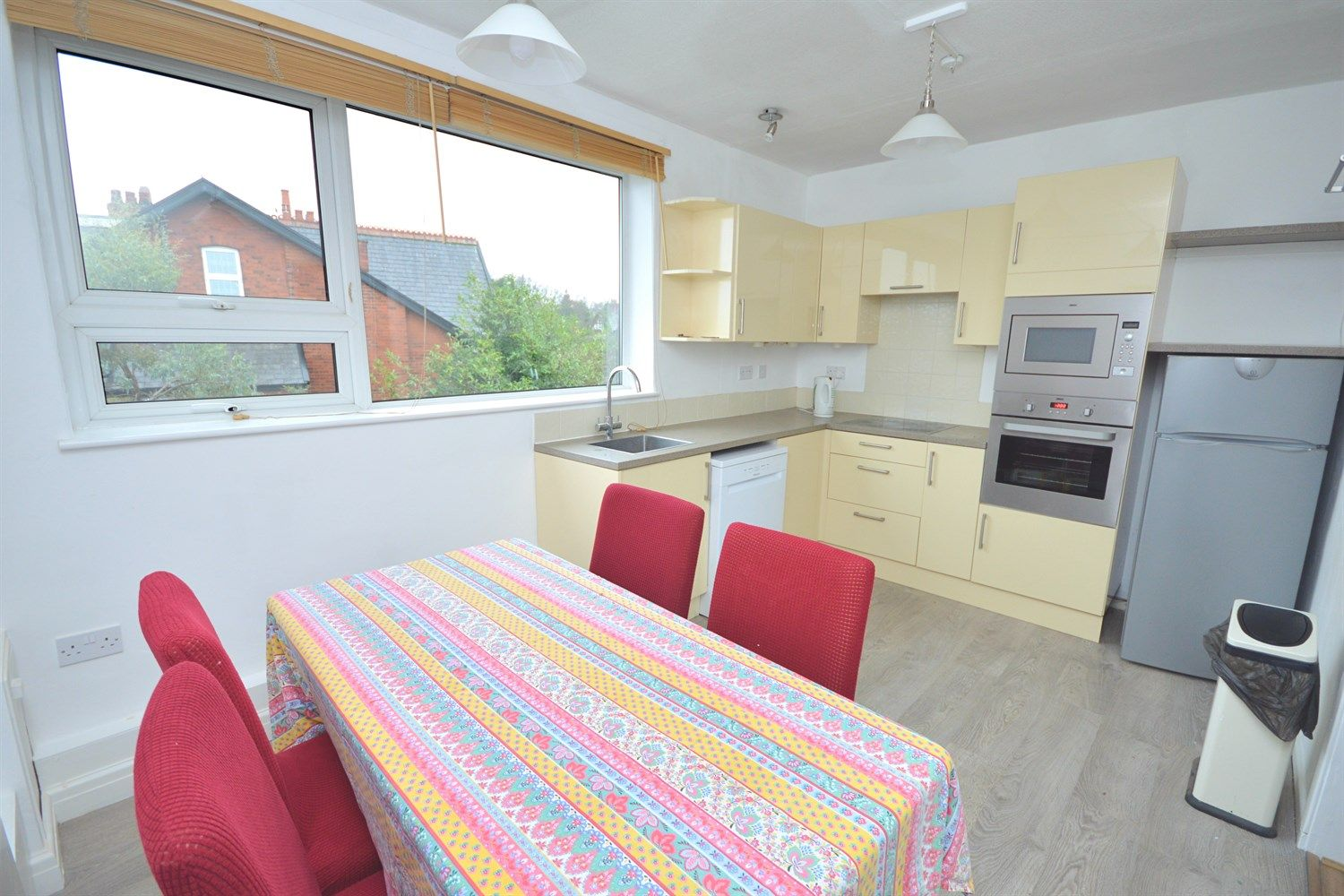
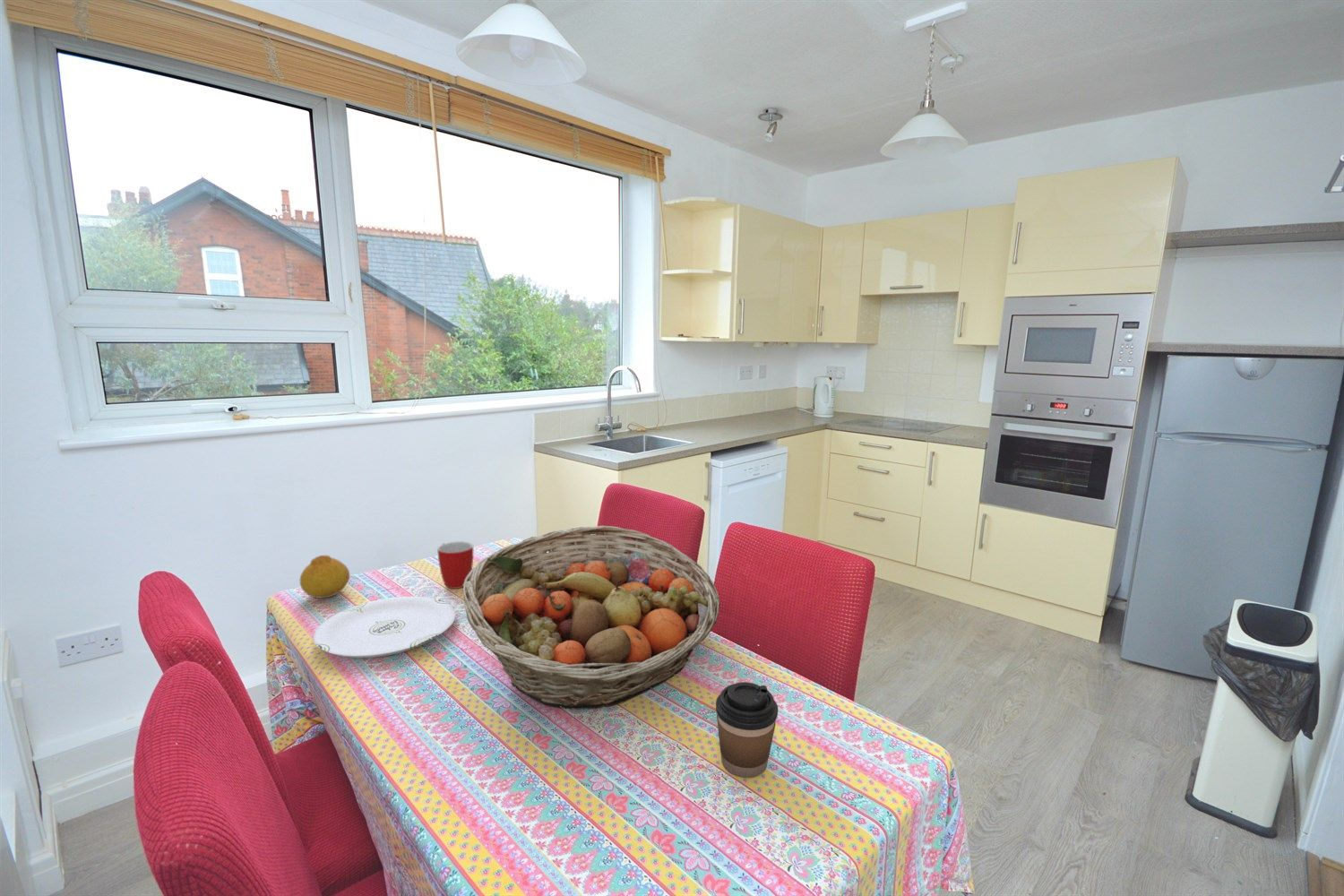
+ fruit basket [462,525,721,710]
+ coffee cup [715,681,779,779]
+ plate [313,596,456,659]
+ fruit [299,555,350,599]
+ mug [436,540,474,590]
